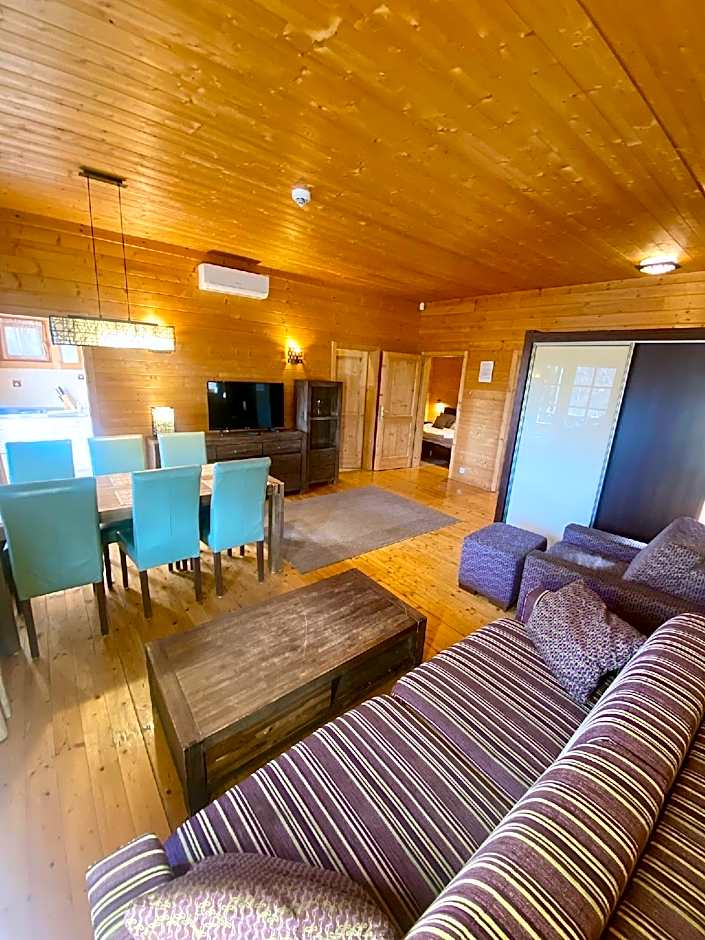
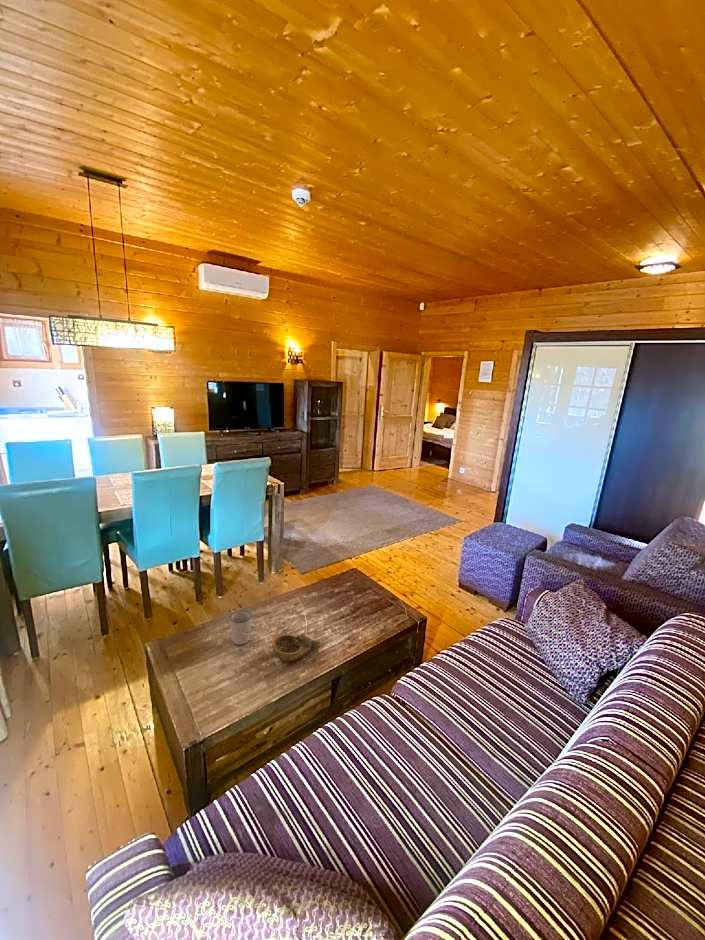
+ cup [229,609,254,646]
+ decorative bowl [271,633,321,662]
